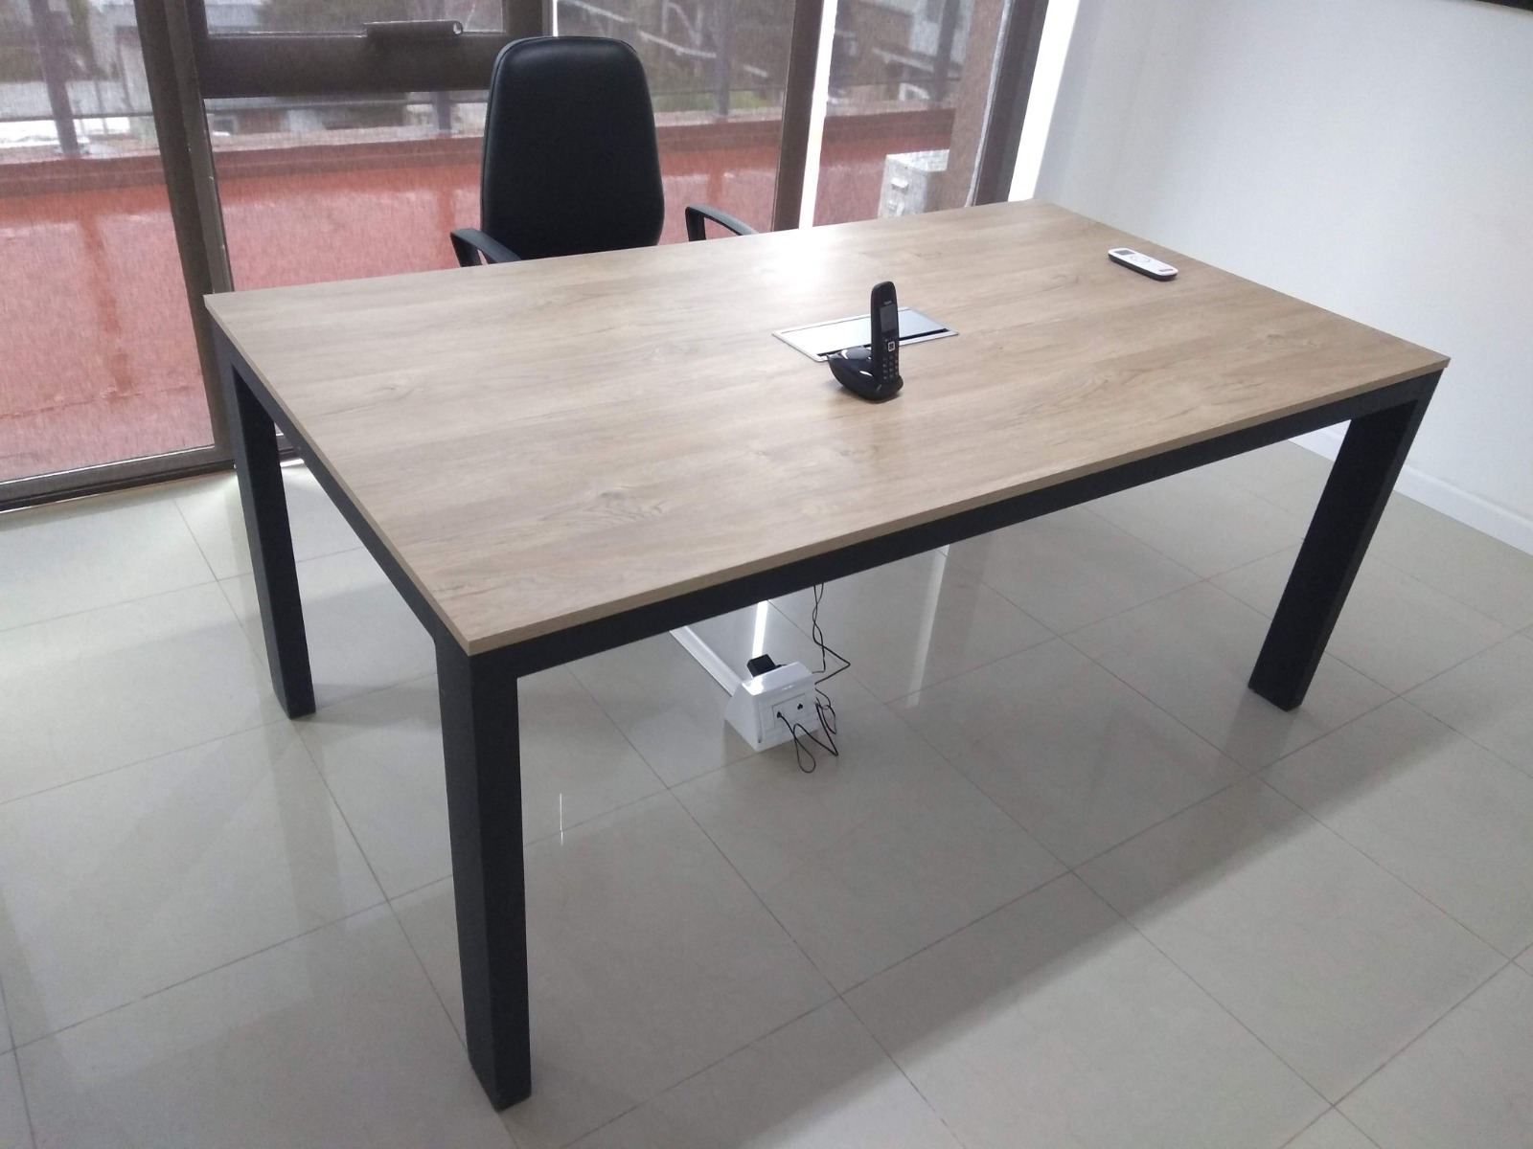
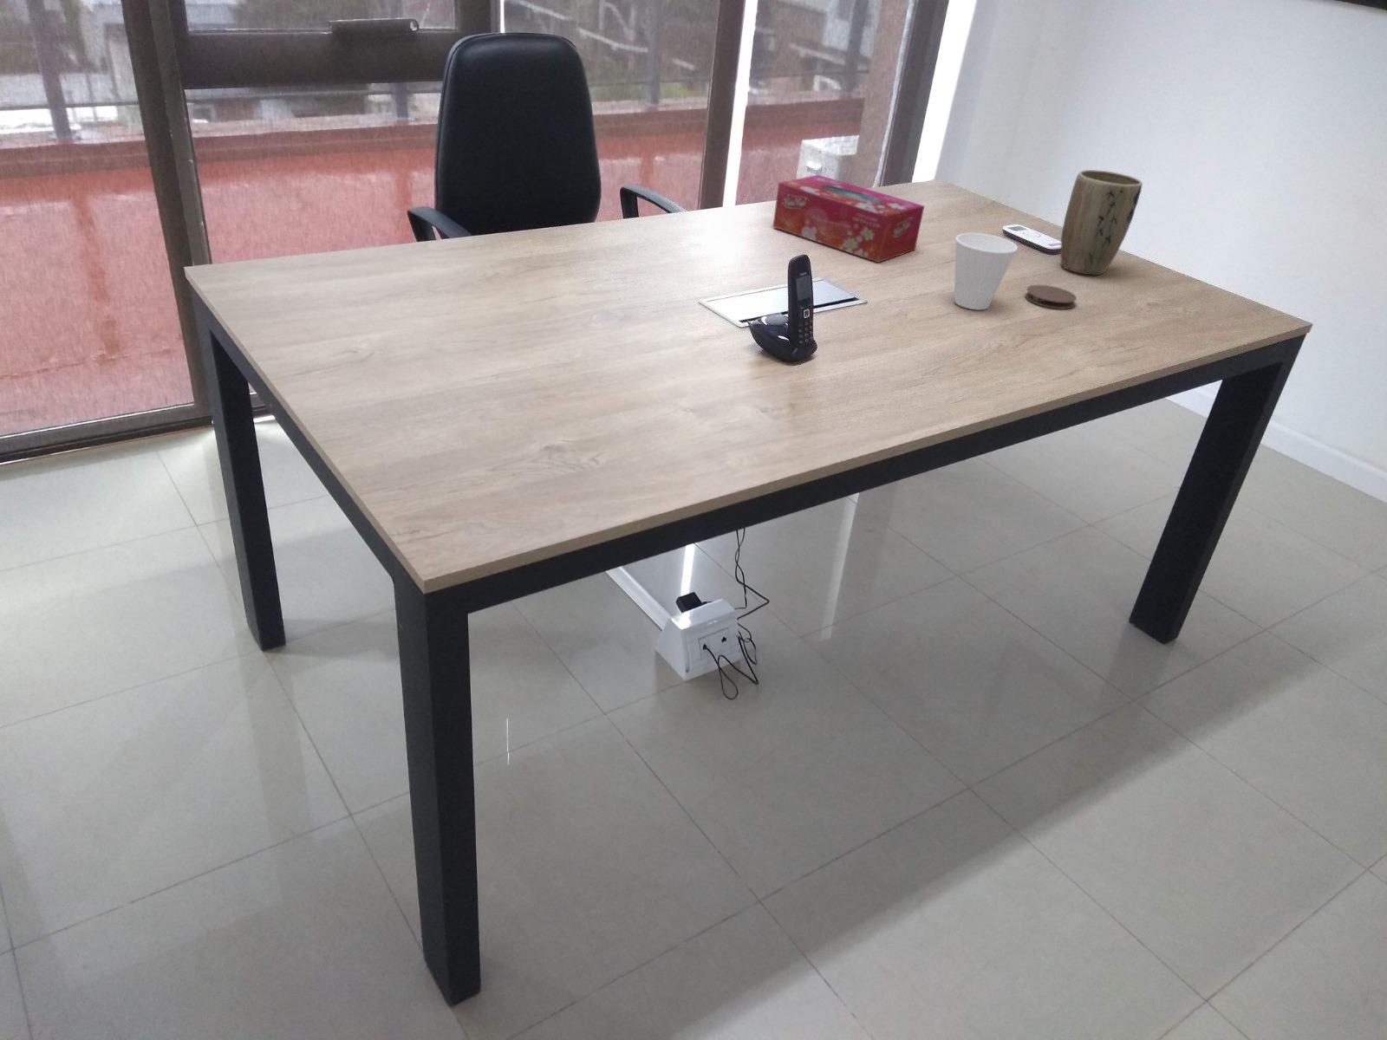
+ coaster [1023,284,1078,309]
+ cup [953,233,1019,310]
+ plant pot [1059,169,1143,275]
+ tissue box [771,174,925,263]
